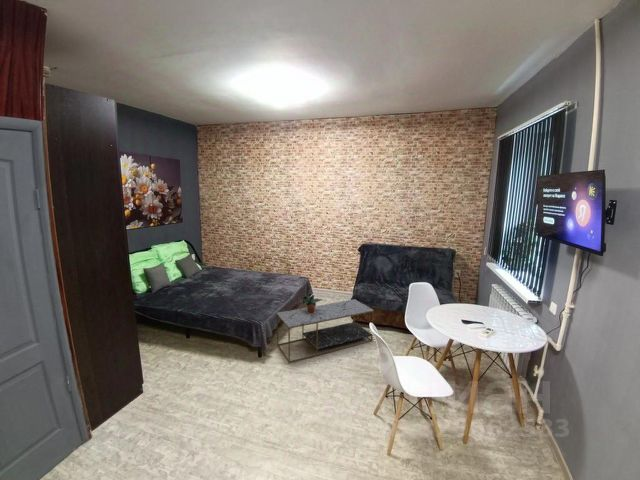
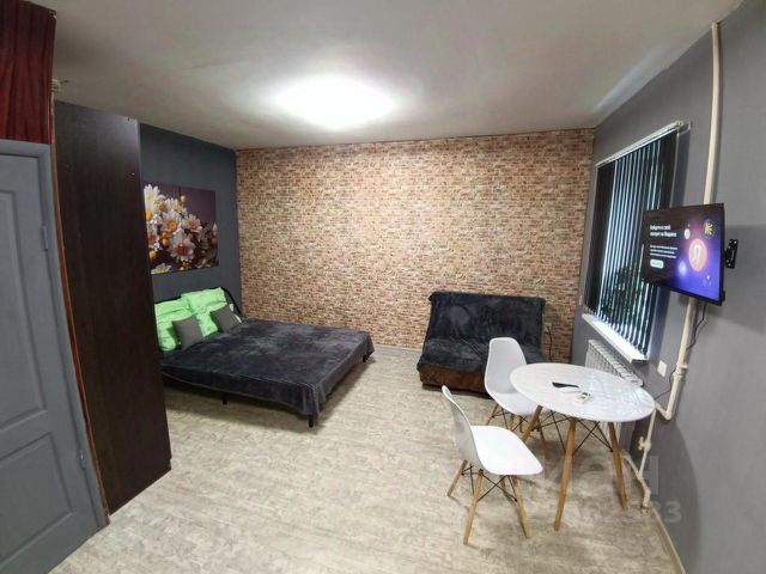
- potted plant [300,292,324,314]
- coffee table [276,299,374,364]
